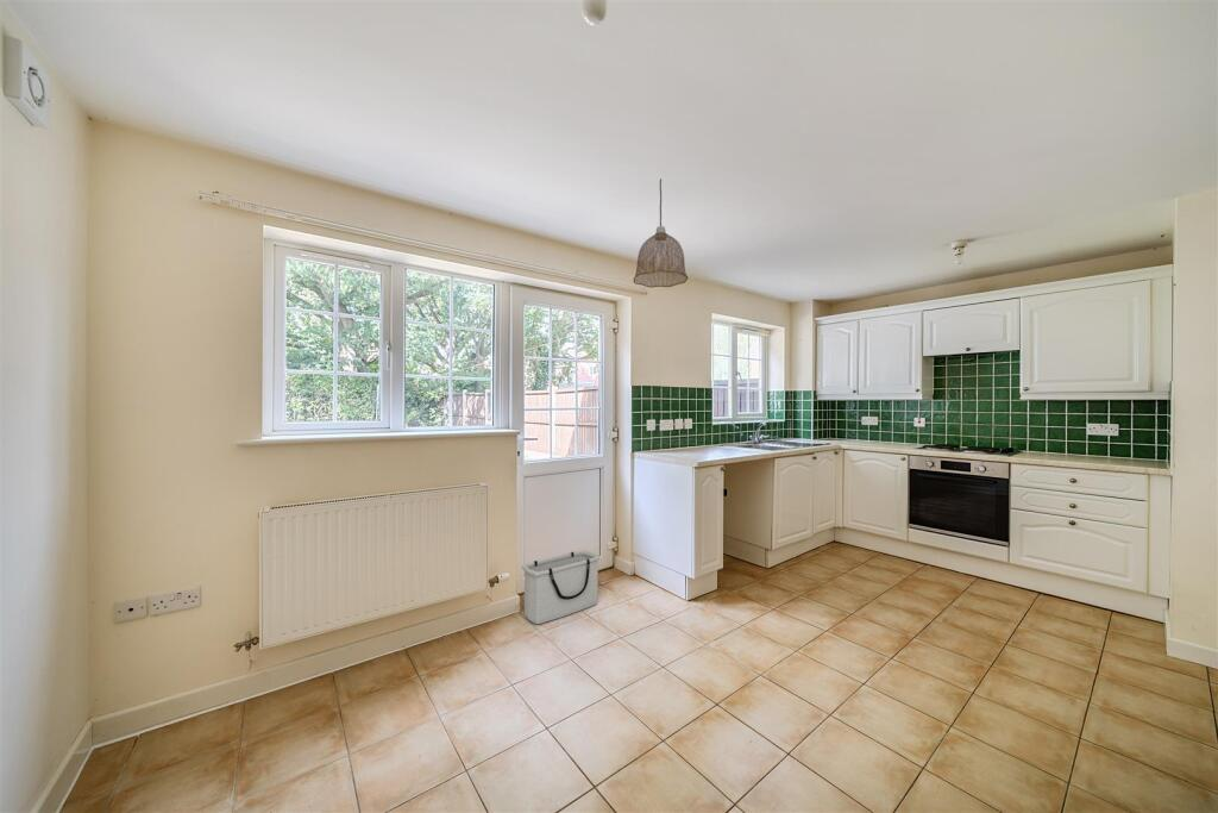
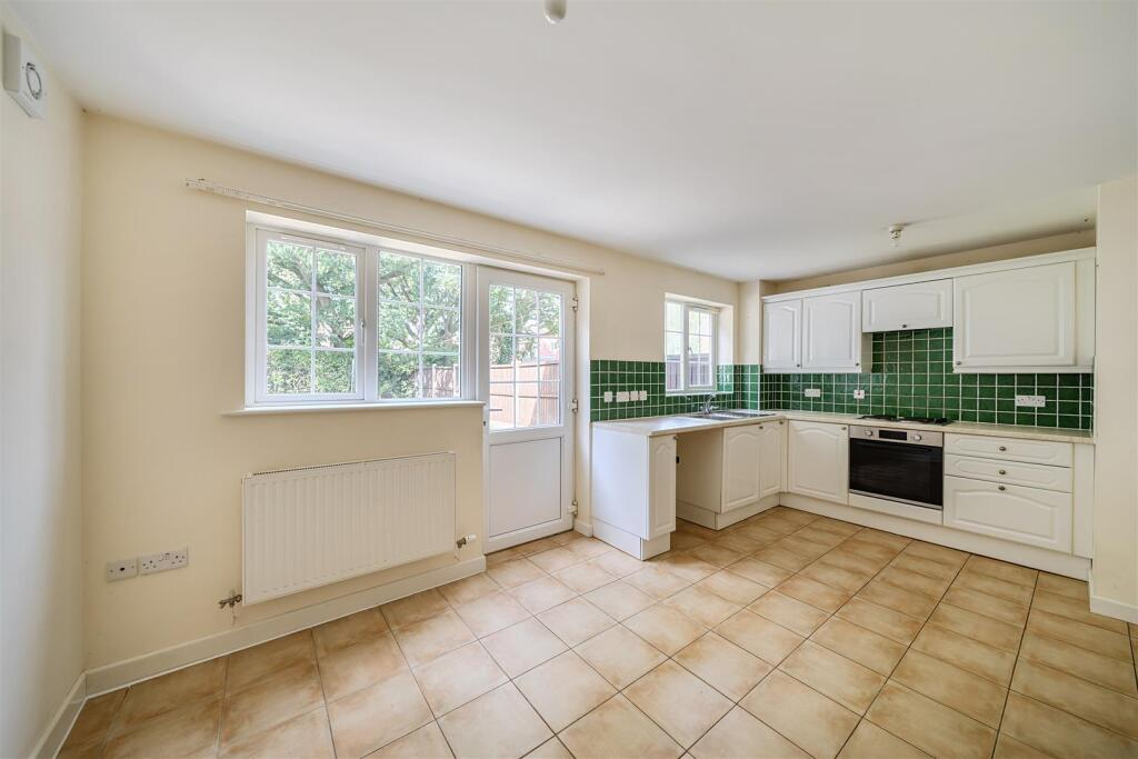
- storage bin [521,549,602,625]
- pendant lamp [633,177,689,288]
